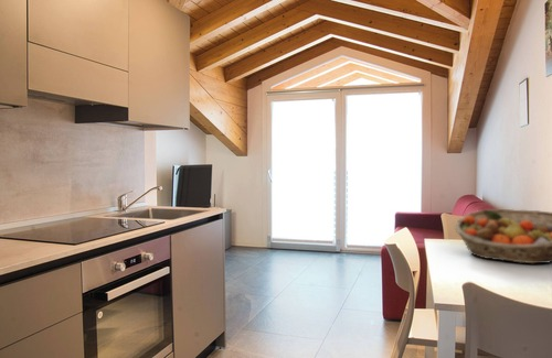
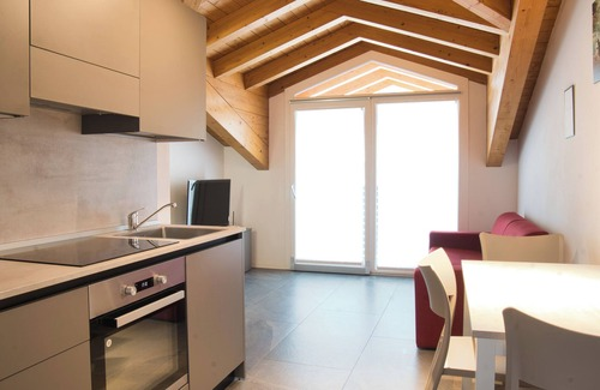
- fruit basket [453,208,552,264]
